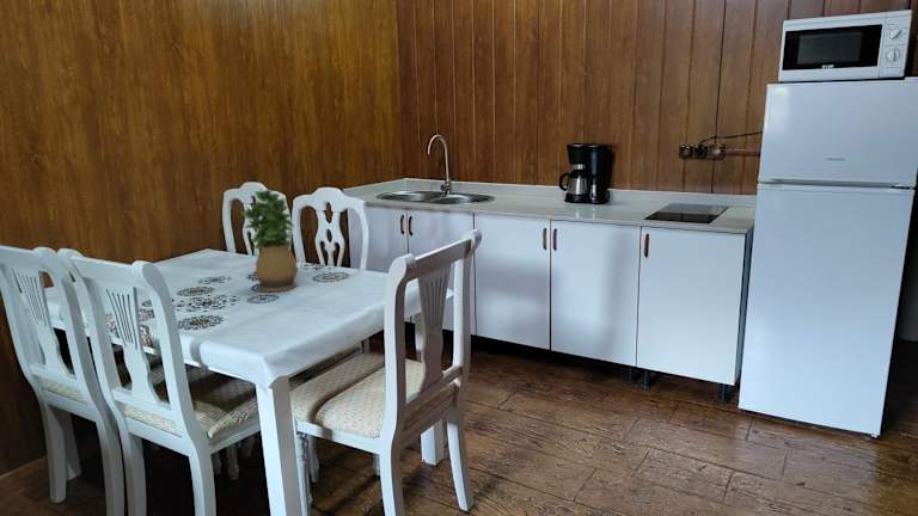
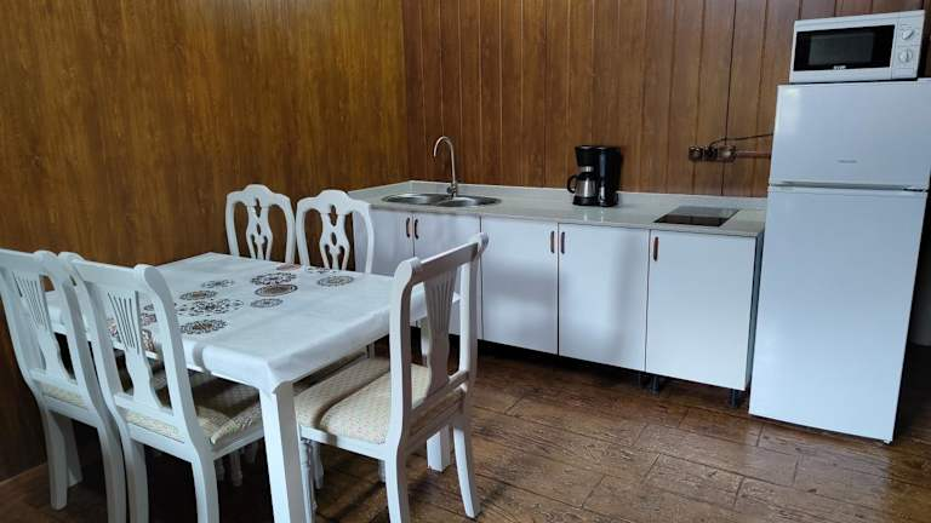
- potted plant [240,189,300,293]
